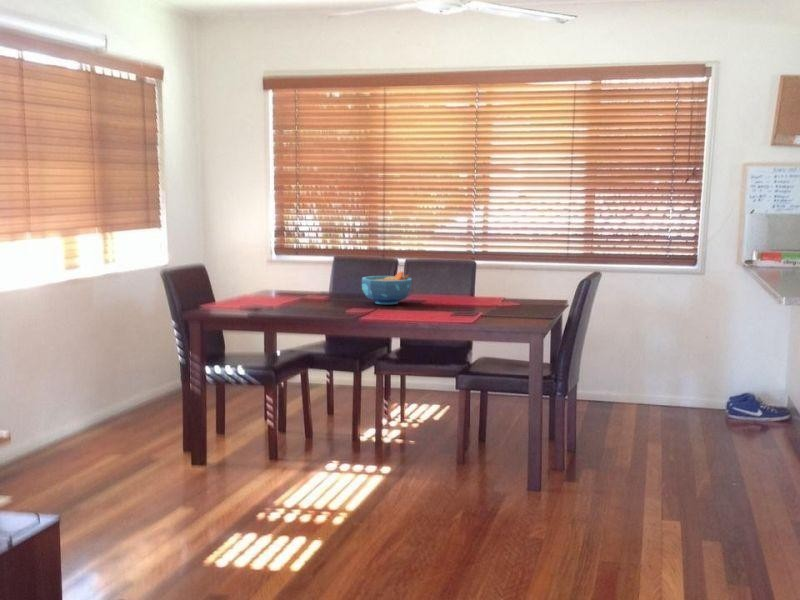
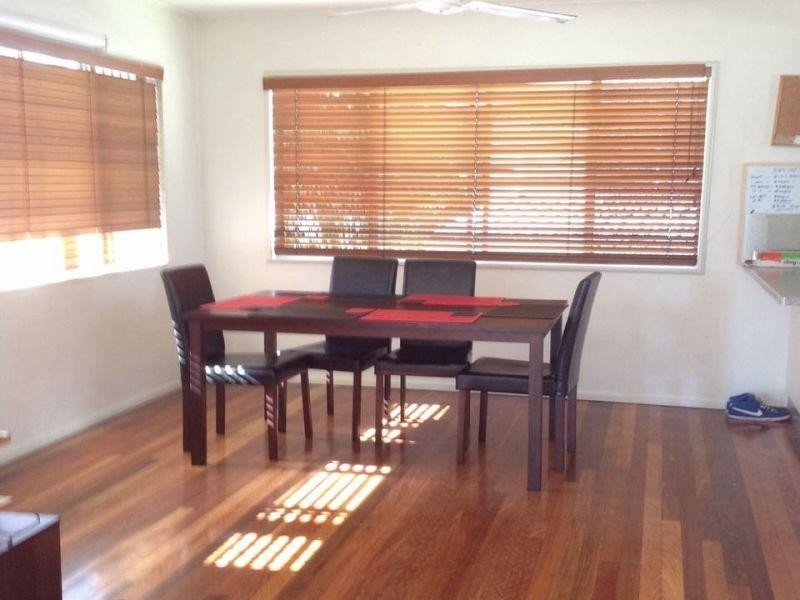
- bowl [361,271,412,305]
